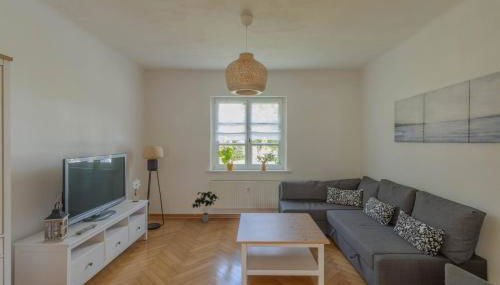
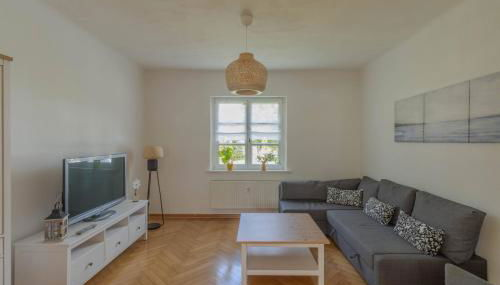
- potted plant [191,190,220,223]
